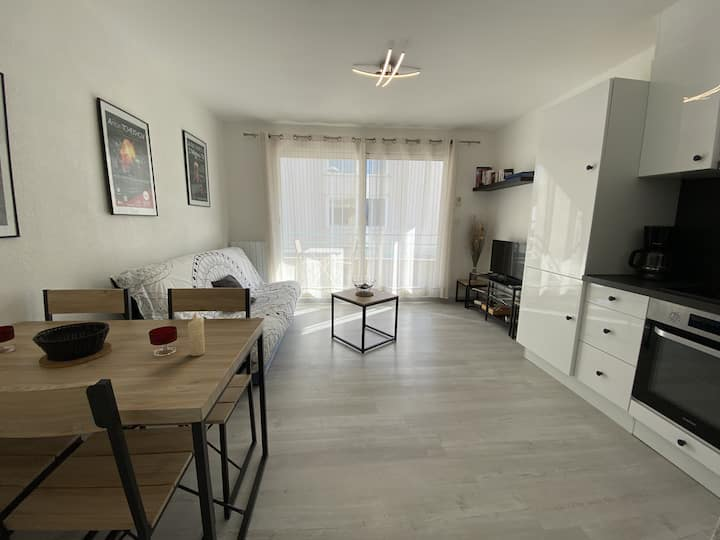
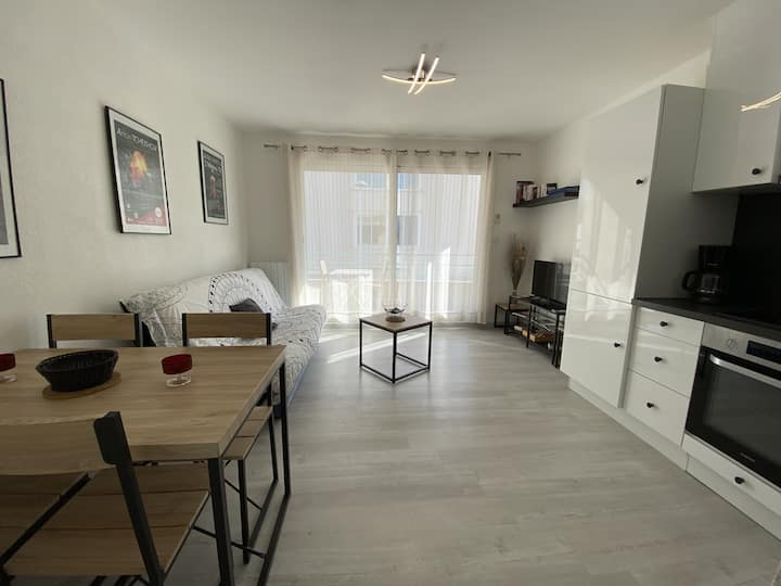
- candle [187,311,206,357]
